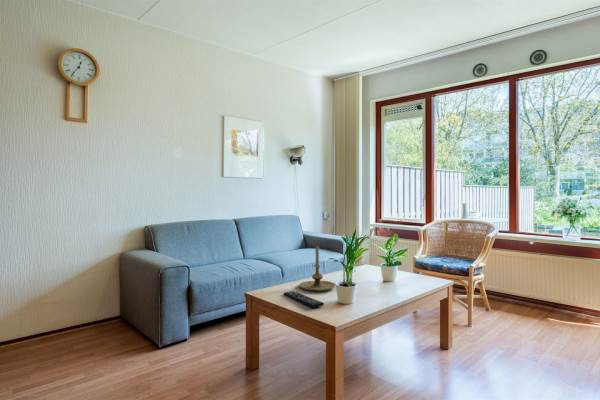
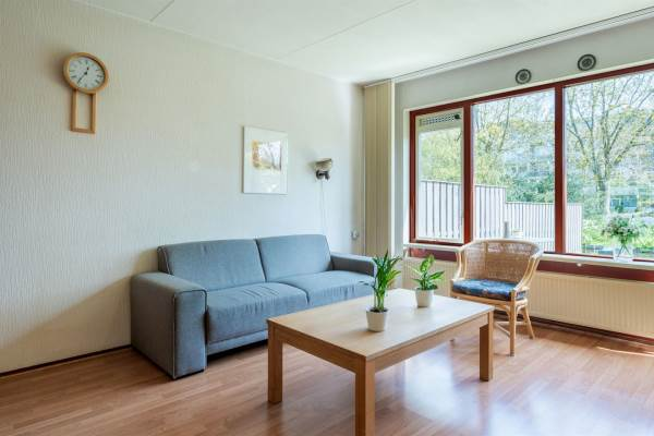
- candle holder [298,245,337,292]
- remote control [283,290,325,309]
